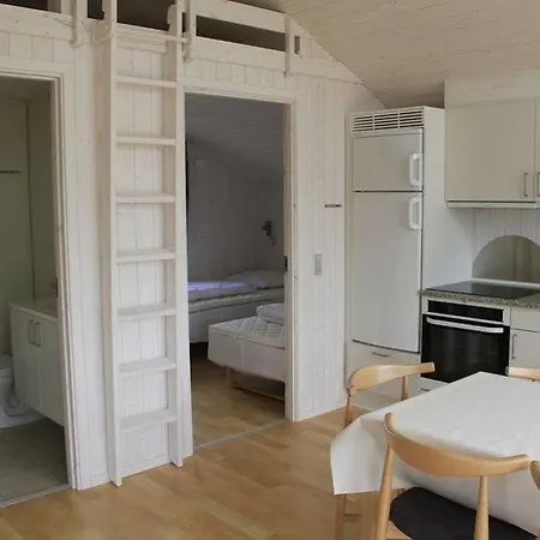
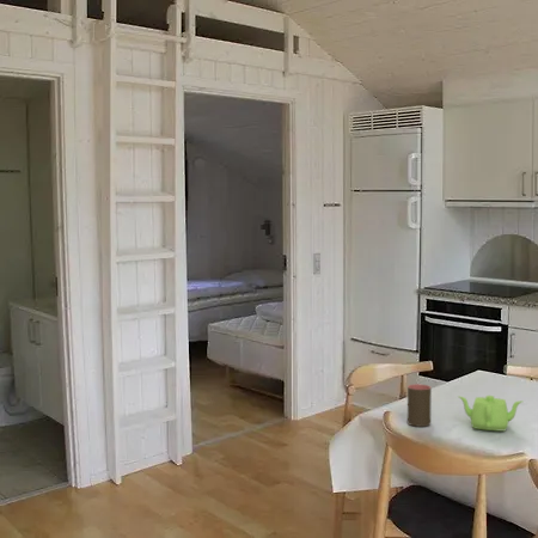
+ cup [406,383,433,428]
+ teapot [457,395,524,432]
